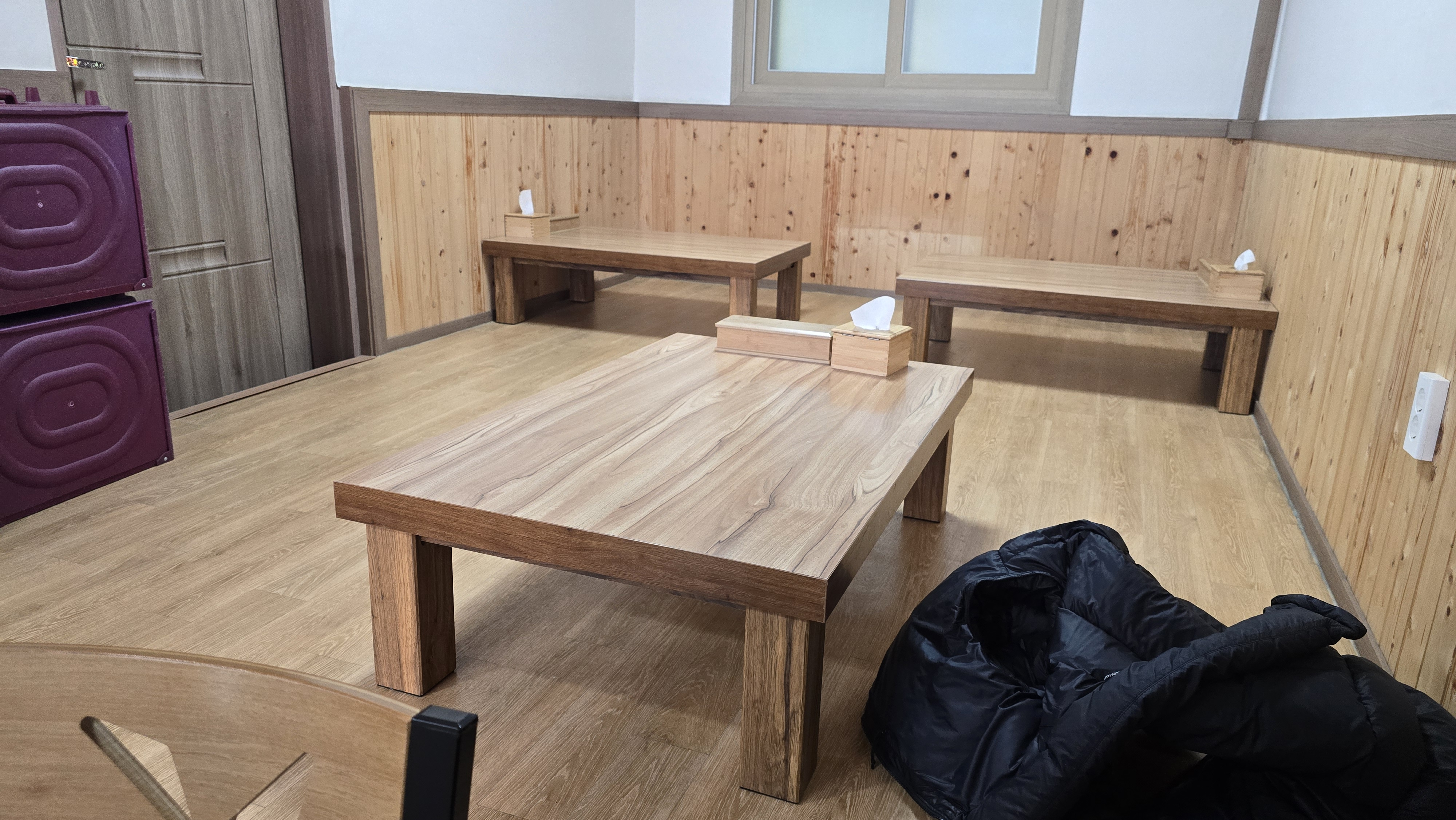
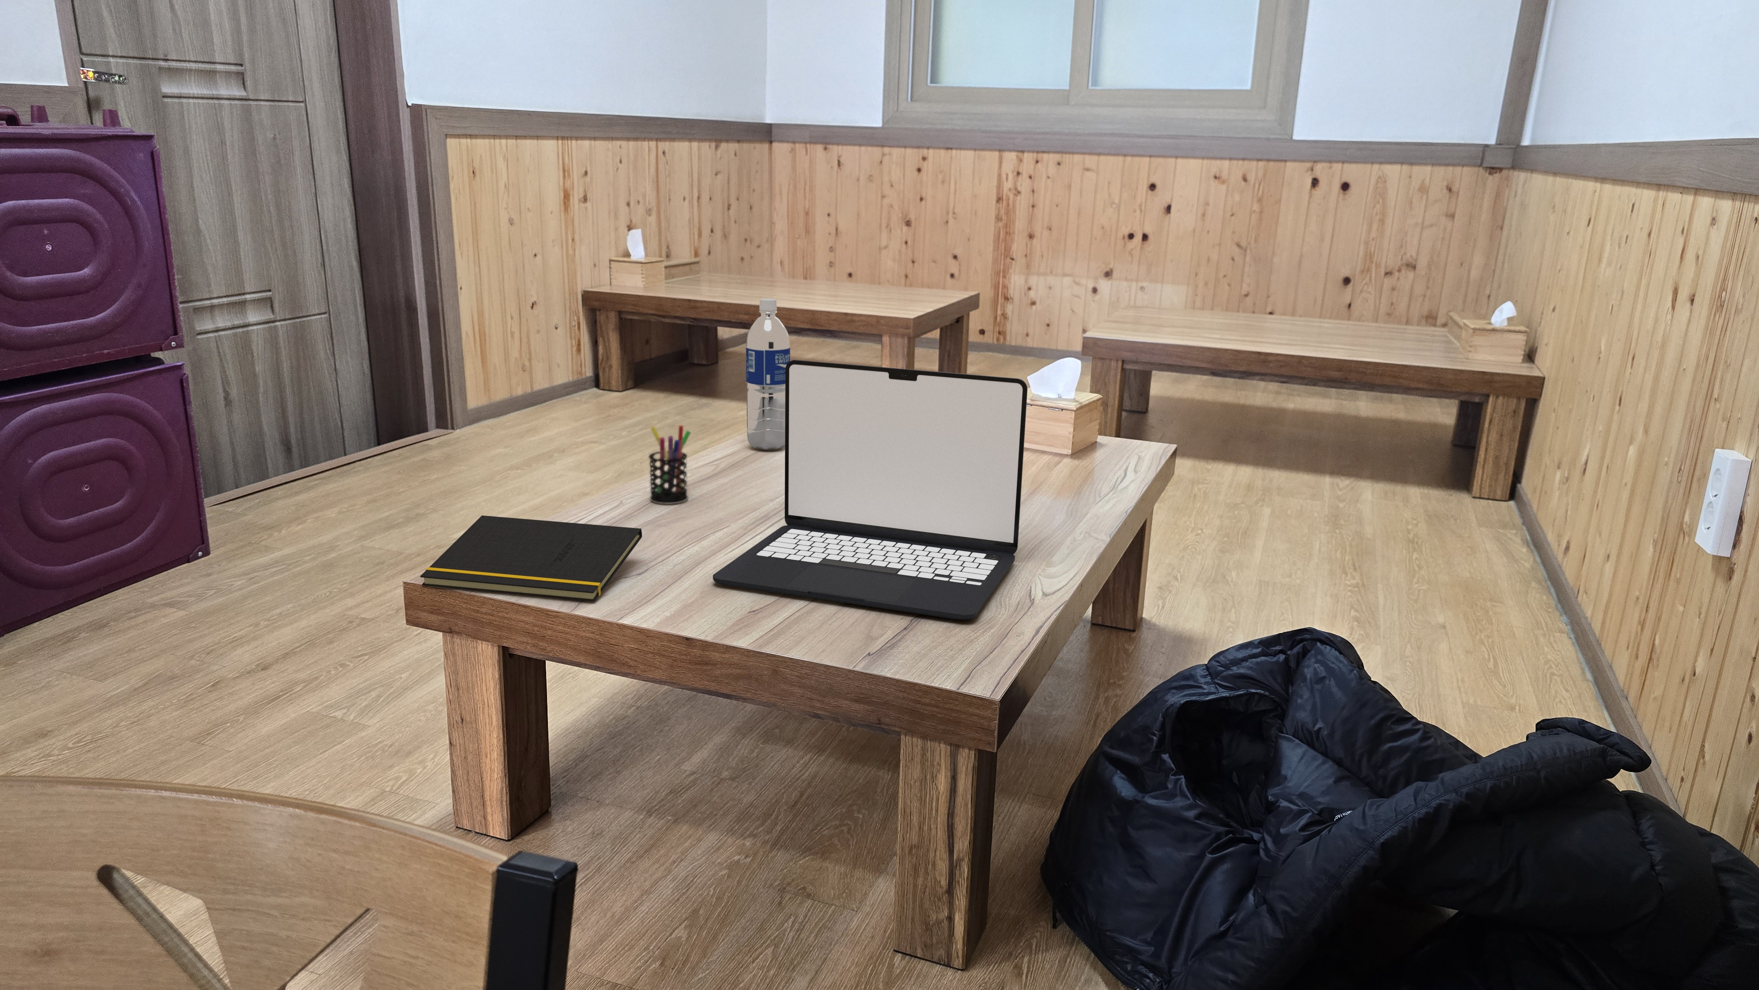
+ water bottle [745,298,790,450]
+ notepad [420,514,643,601]
+ laptop [713,360,1028,621]
+ pen holder [649,425,691,505]
